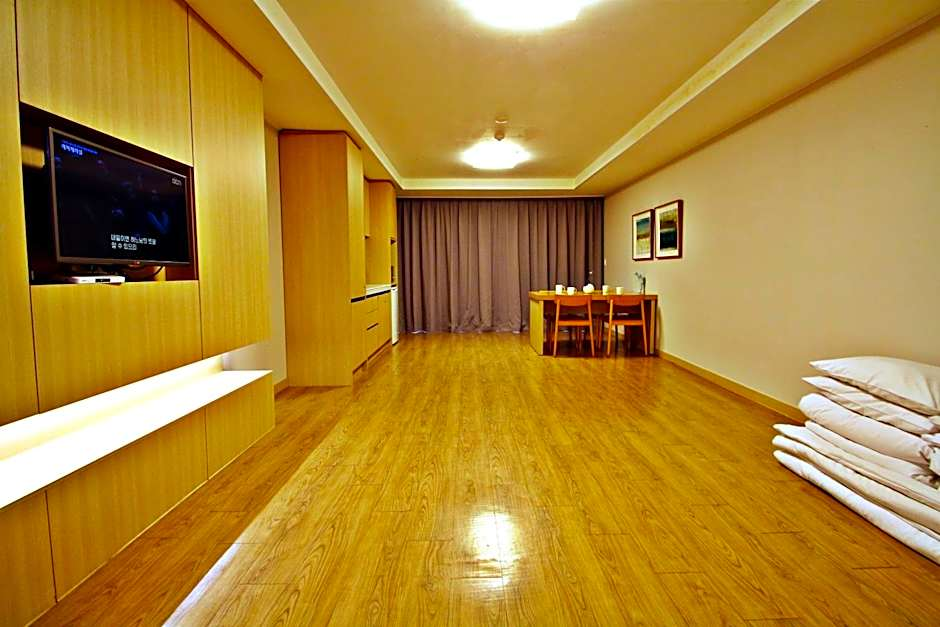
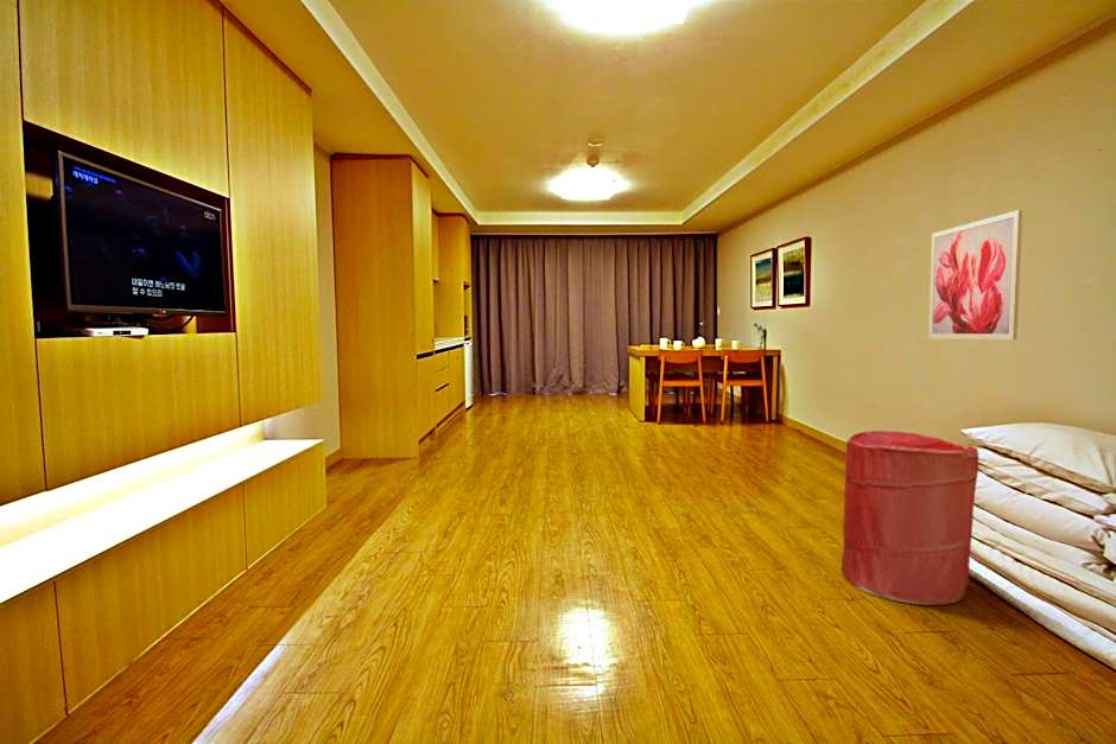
+ wall art [927,209,1023,341]
+ laundry hamper [841,430,979,606]
